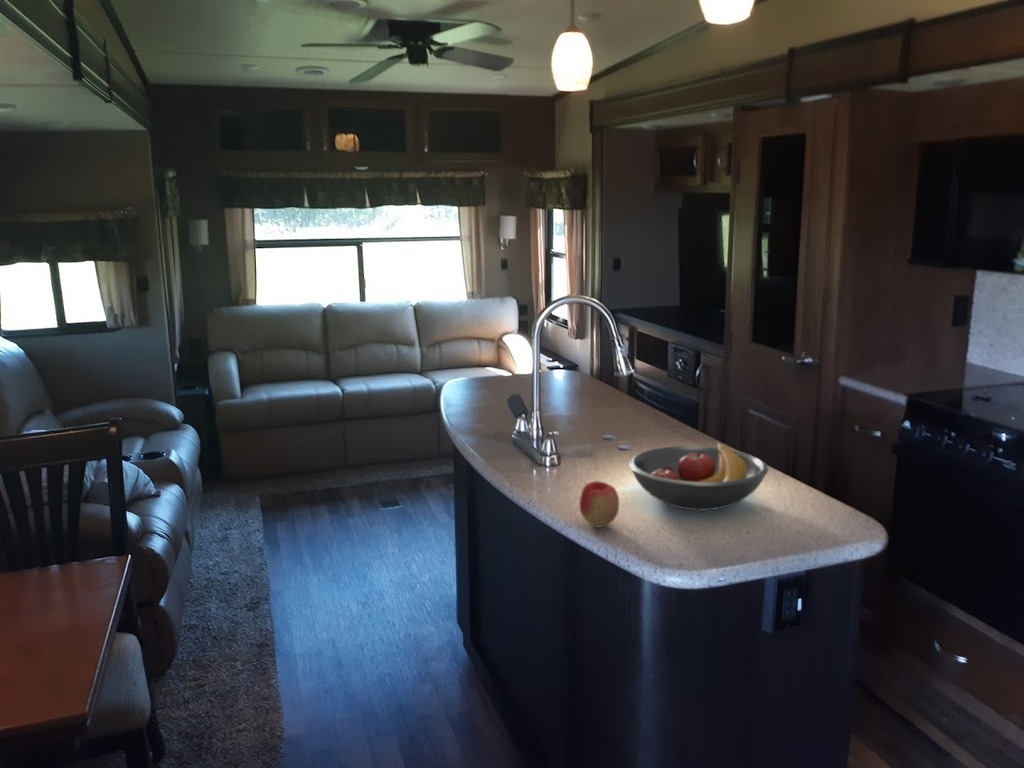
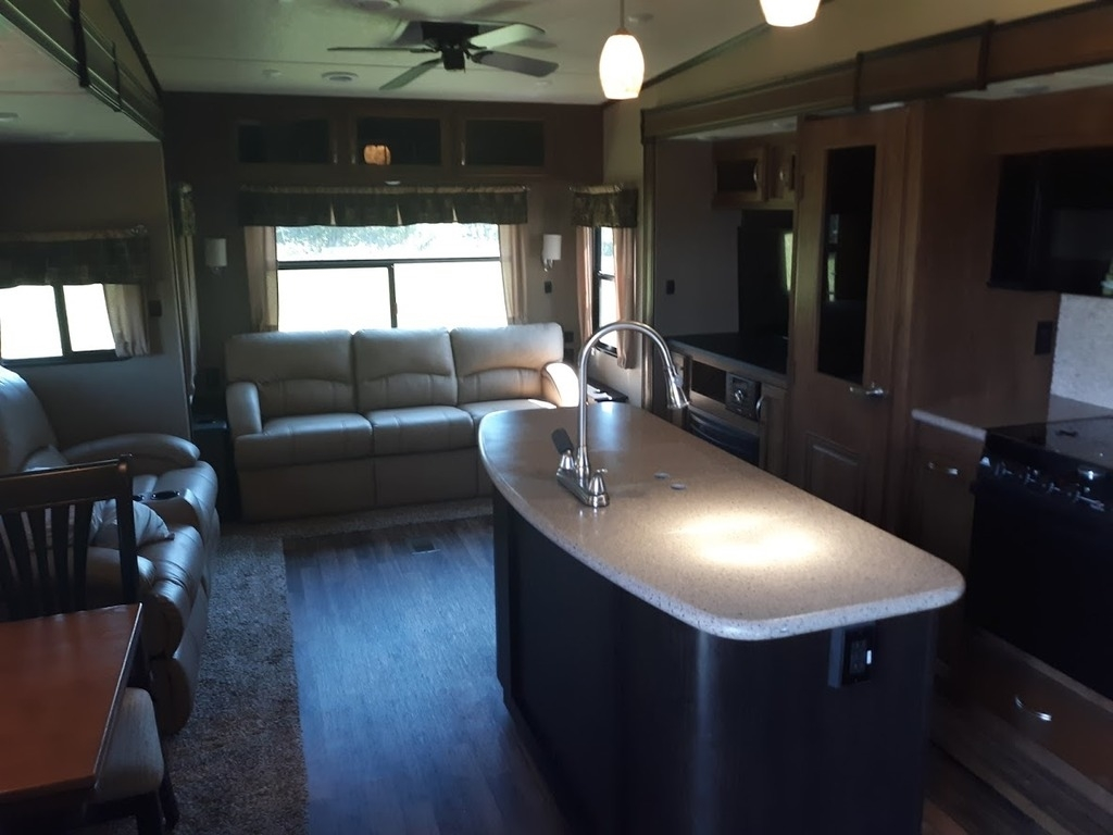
- fruit bowl [628,441,769,511]
- apple [579,480,620,528]
